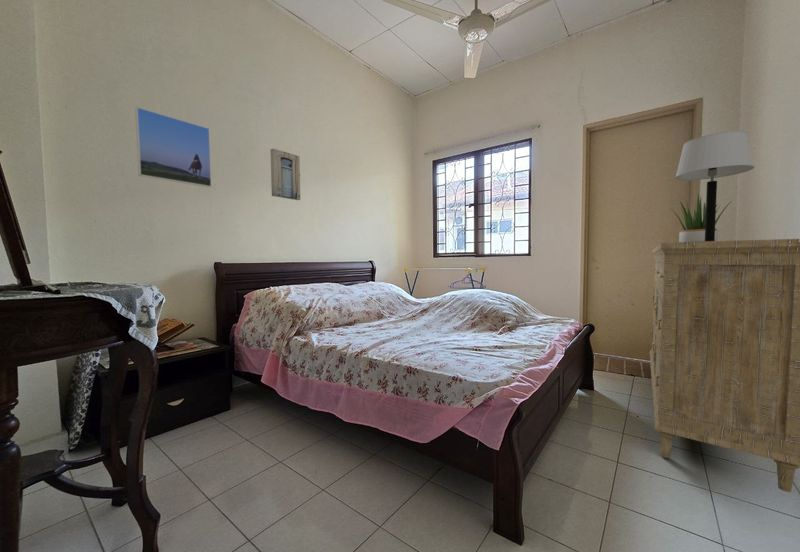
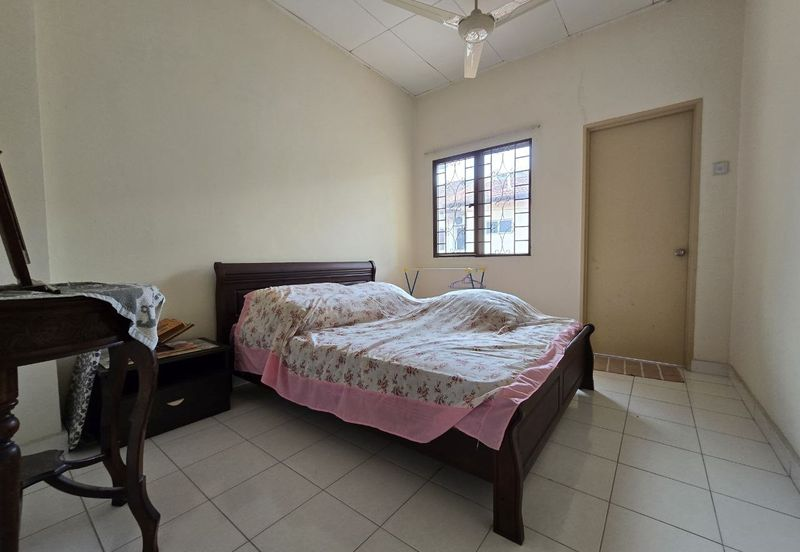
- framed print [134,106,212,188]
- wall art [269,148,301,201]
- table lamp [674,130,755,242]
- dresser [649,238,800,493]
- potted plant [670,193,731,242]
